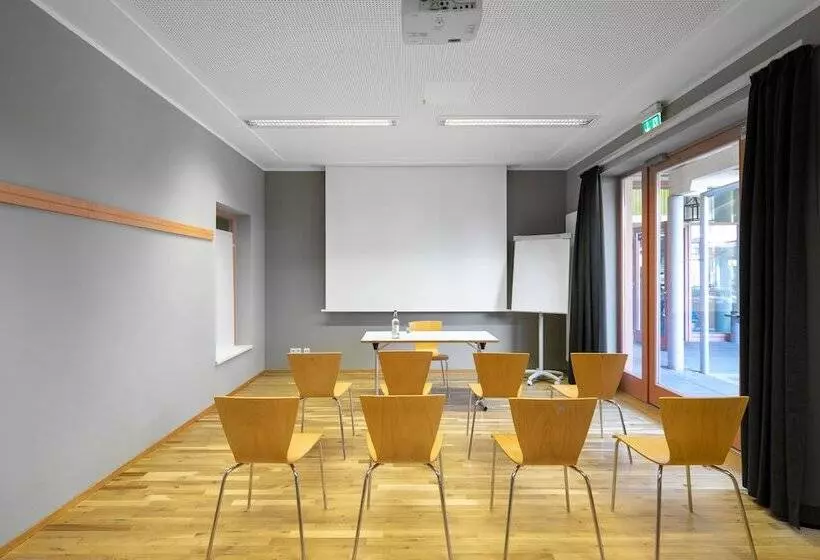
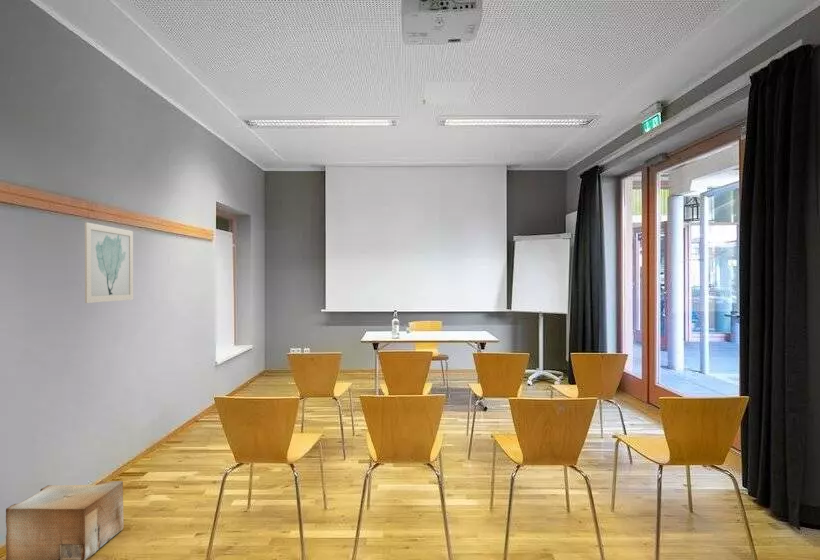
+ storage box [5,480,125,560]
+ wall art [84,221,134,304]
